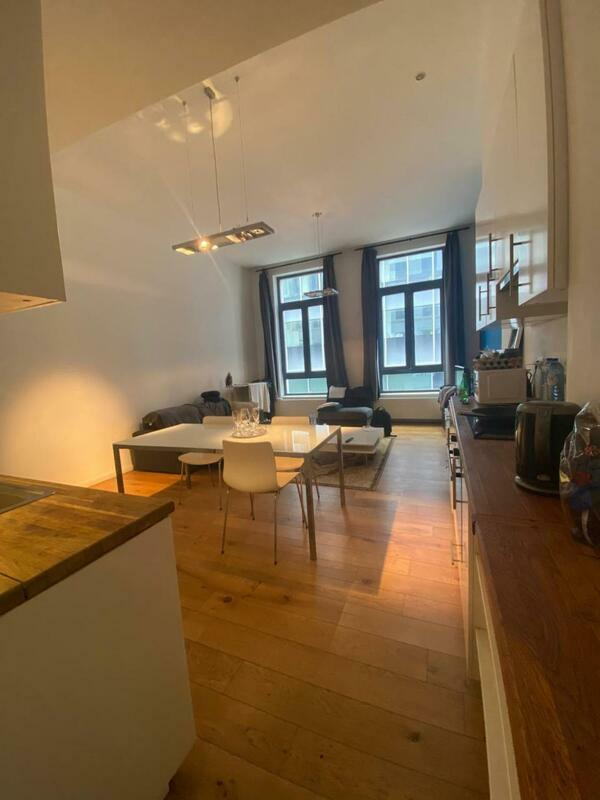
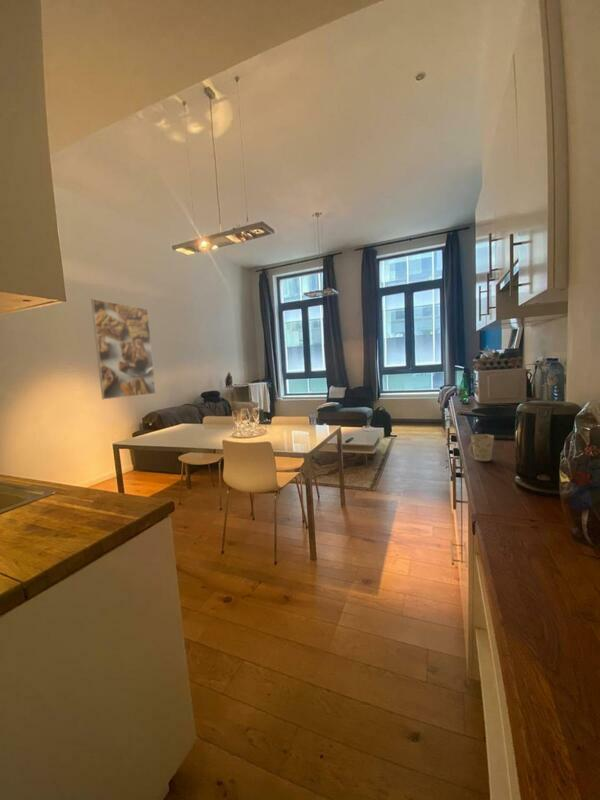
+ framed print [90,298,157,400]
+ mug [467,433,495,462]
